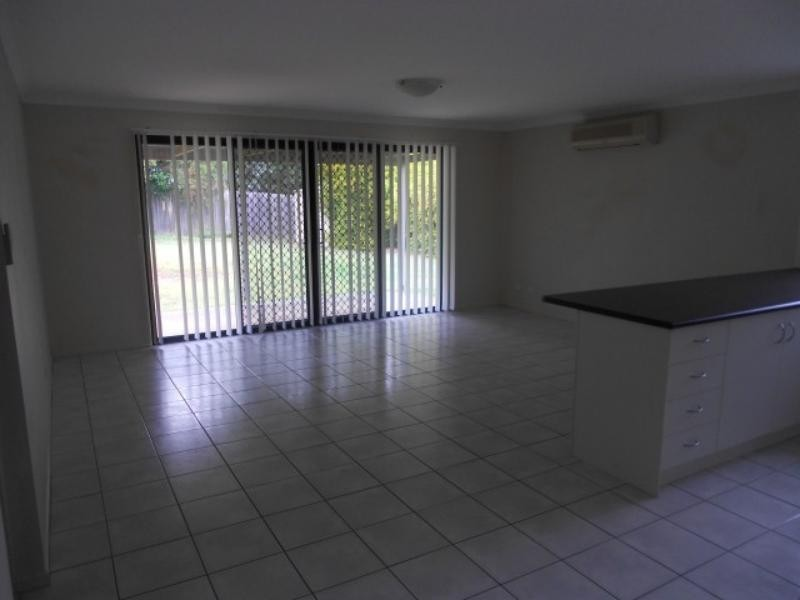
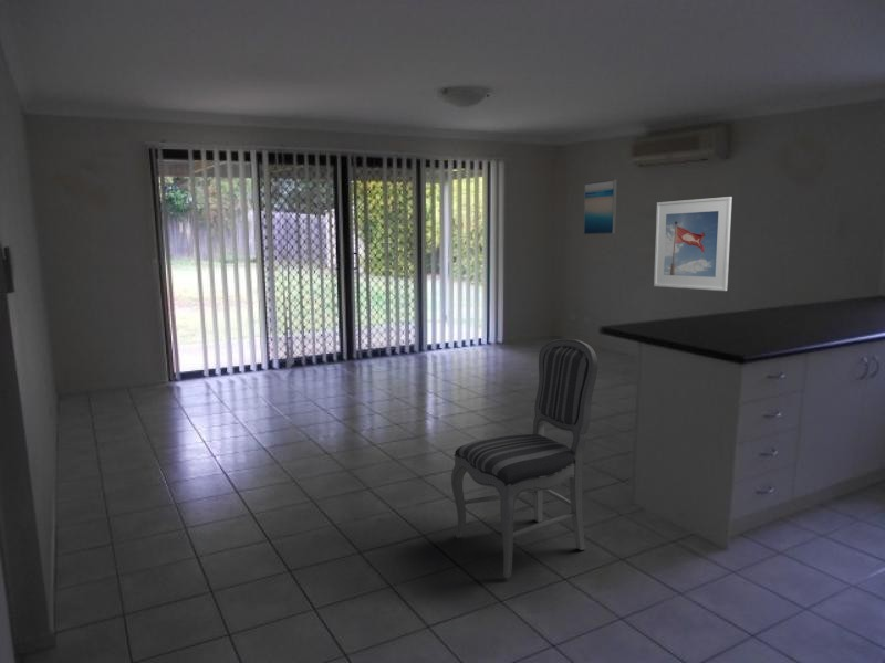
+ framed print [653,196,733,292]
+ dining chair [450,338,598,579]
+ wall art [582,179,618,235]
